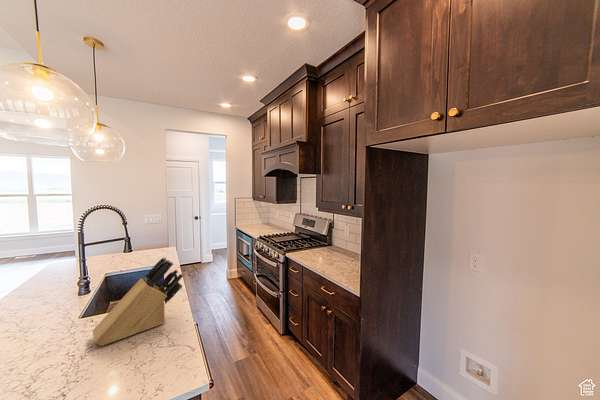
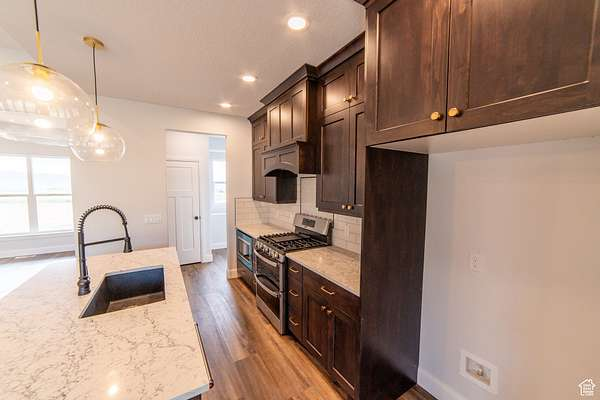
- knife block [92,256,184,347]
